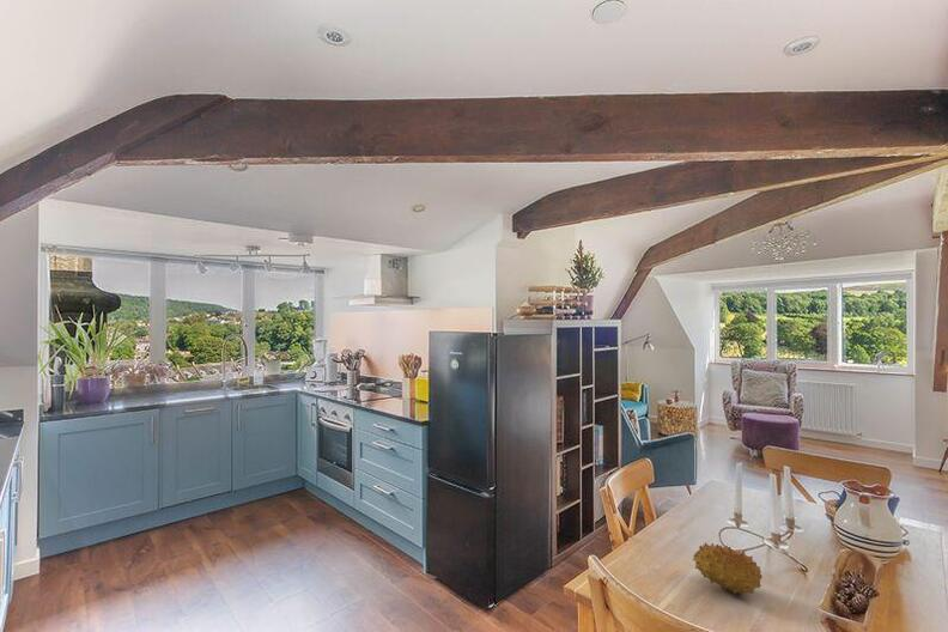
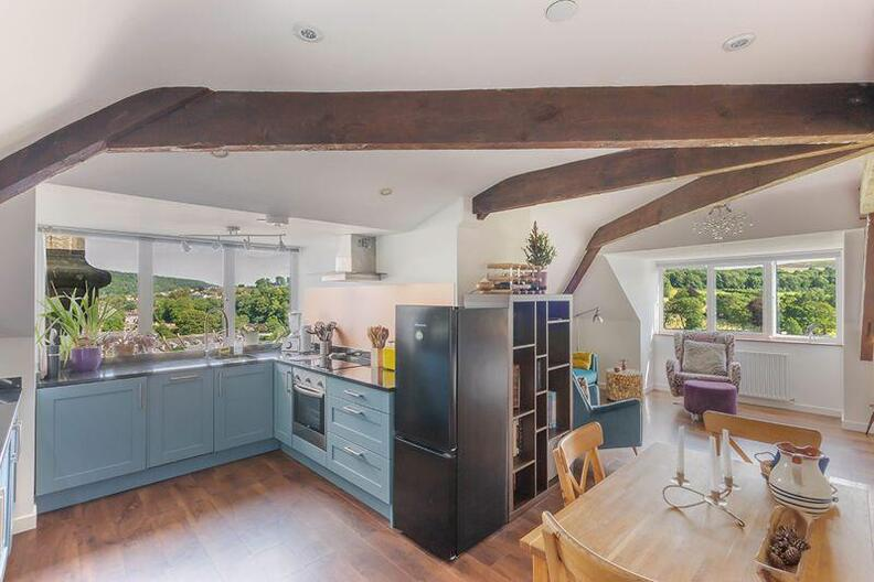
- fruit [692,541,764,595]
